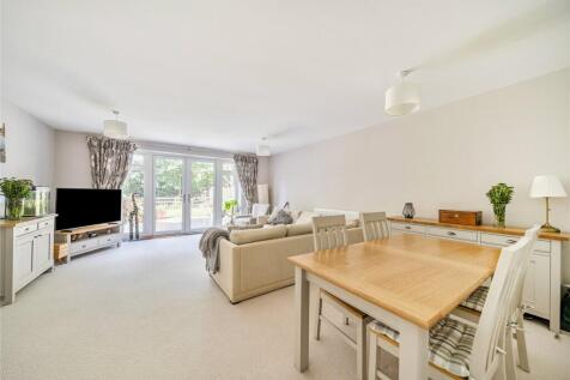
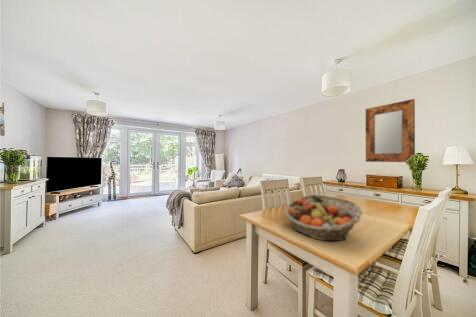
+ home mirror [365,98,416,163]
+ fruit basket [284,194,363,242]
